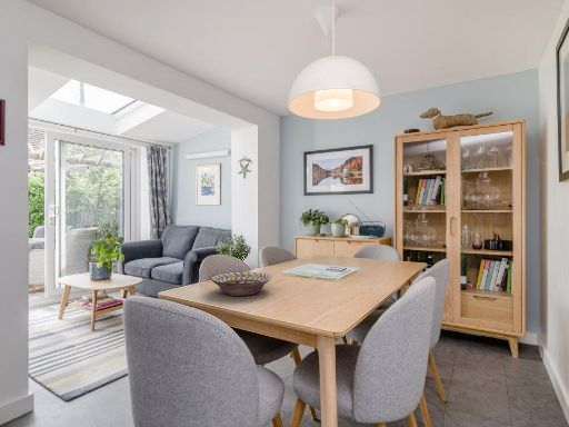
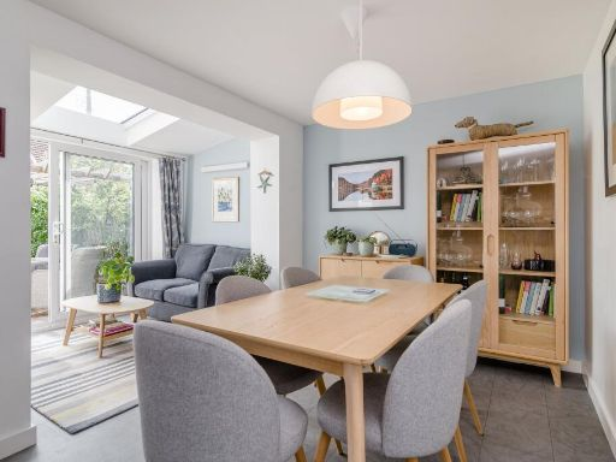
- decorative bowl [210,271,273,297]
